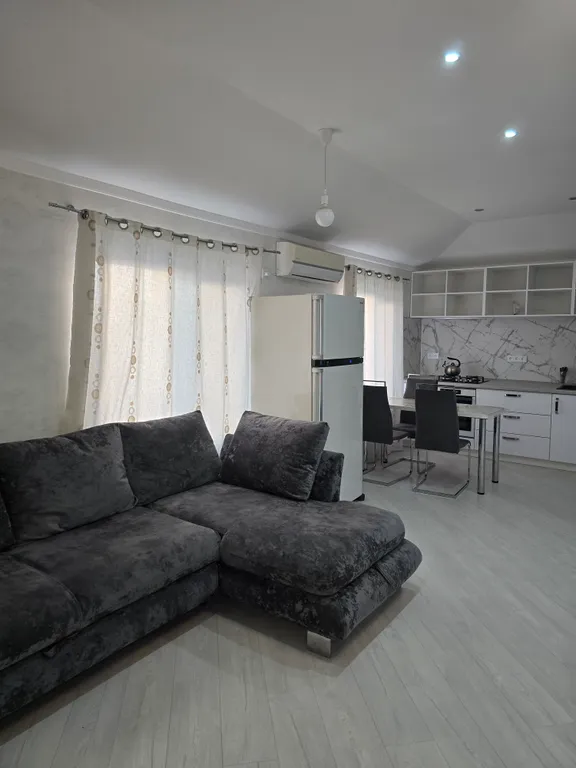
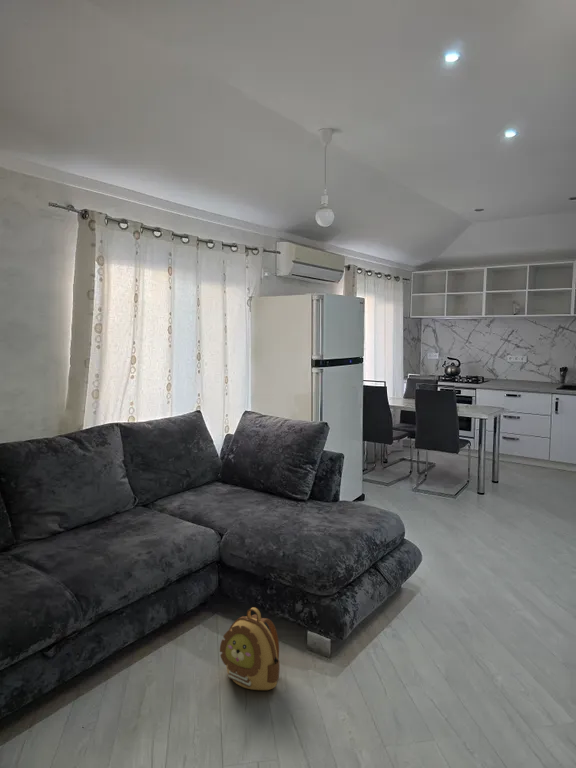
+ backpack [219,606,281,691]
